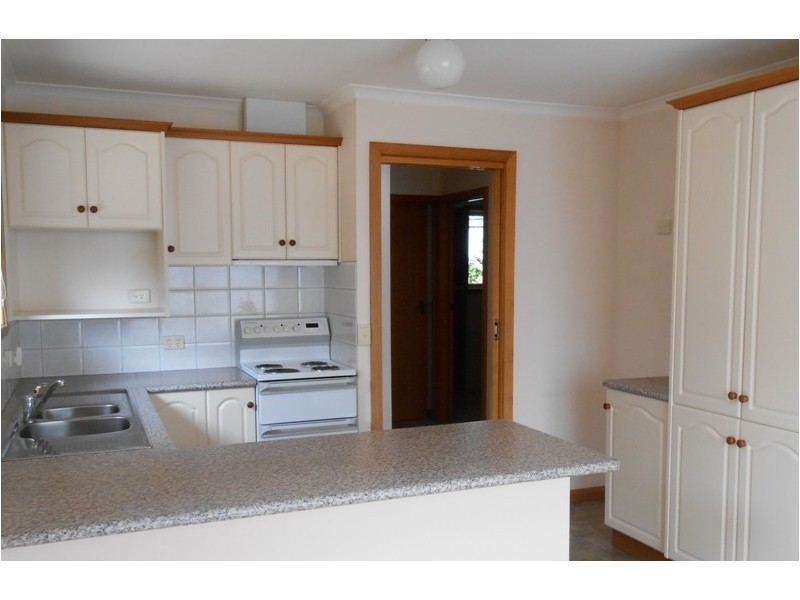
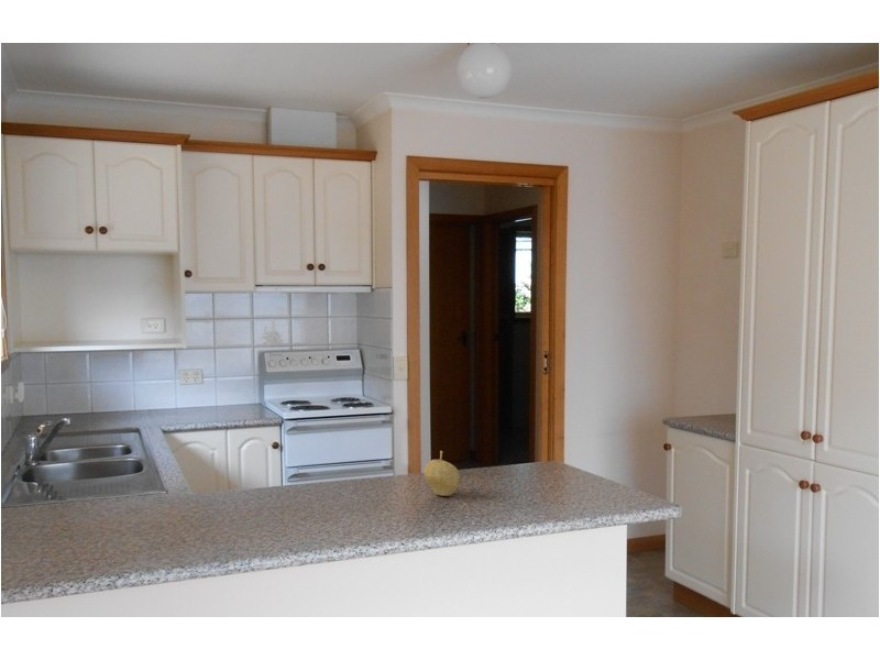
+ fruit [424,450,461,497]
